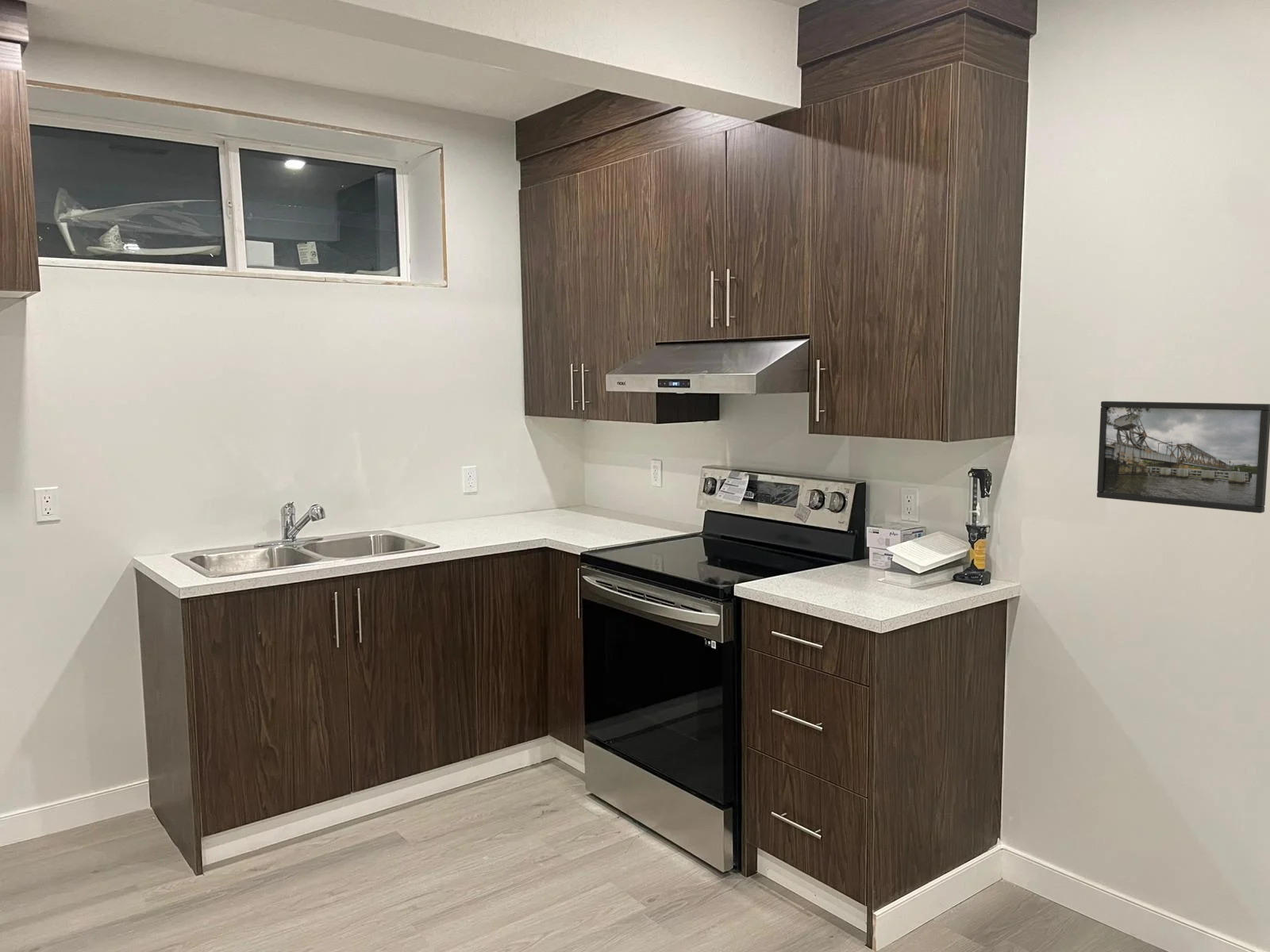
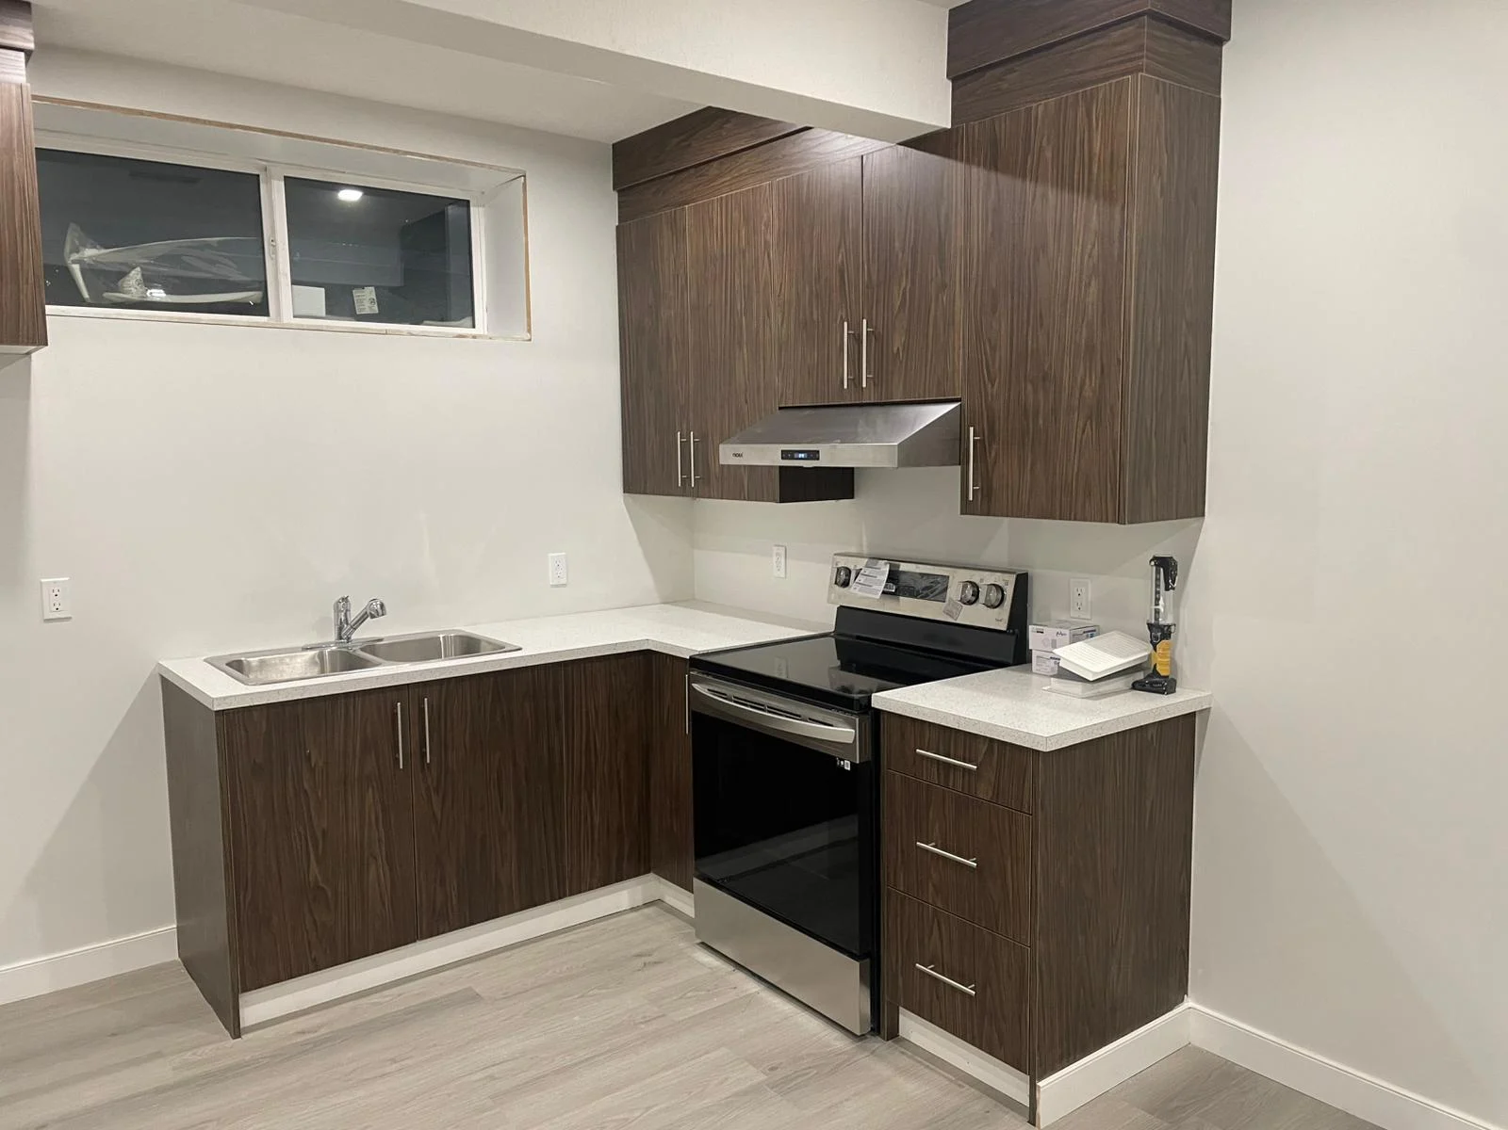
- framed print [1096,401,1270,514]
